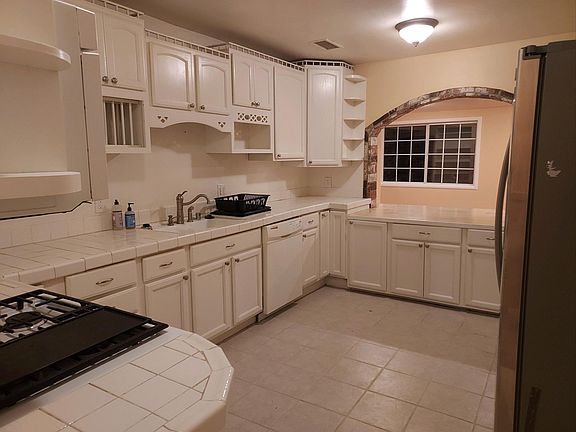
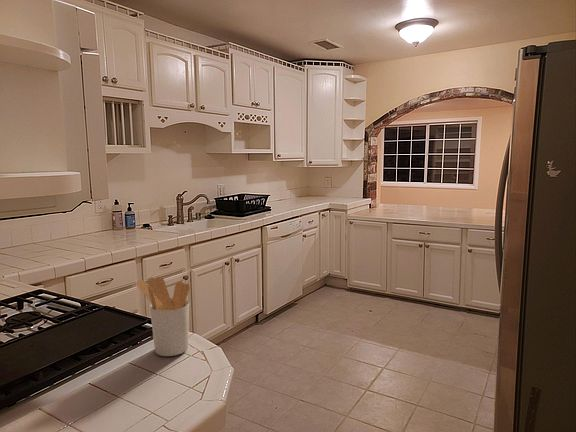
+ utensil holder [136,276,191,357]
